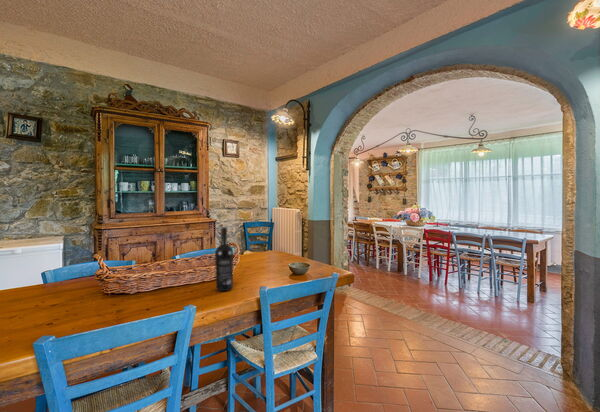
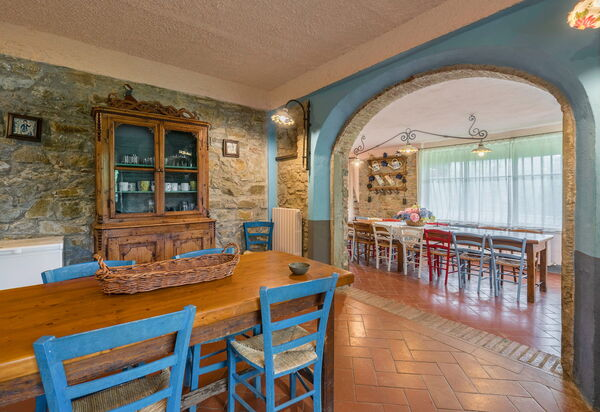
- wine bottle [214,226,234,292]
